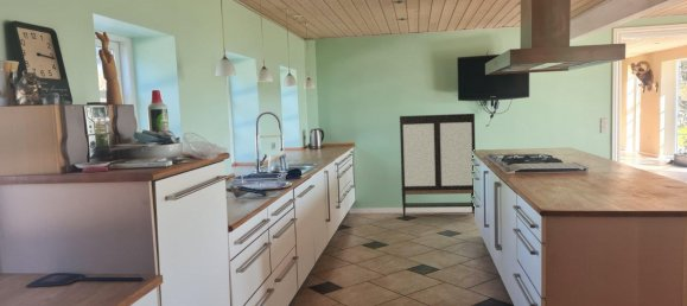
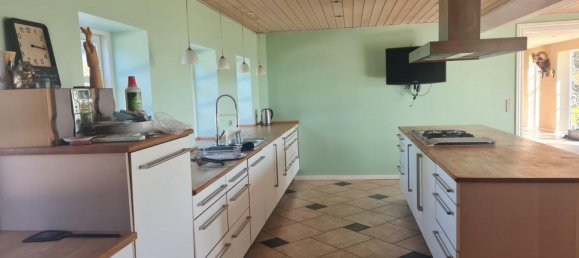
- storage cabinet [399,113,476,218]
